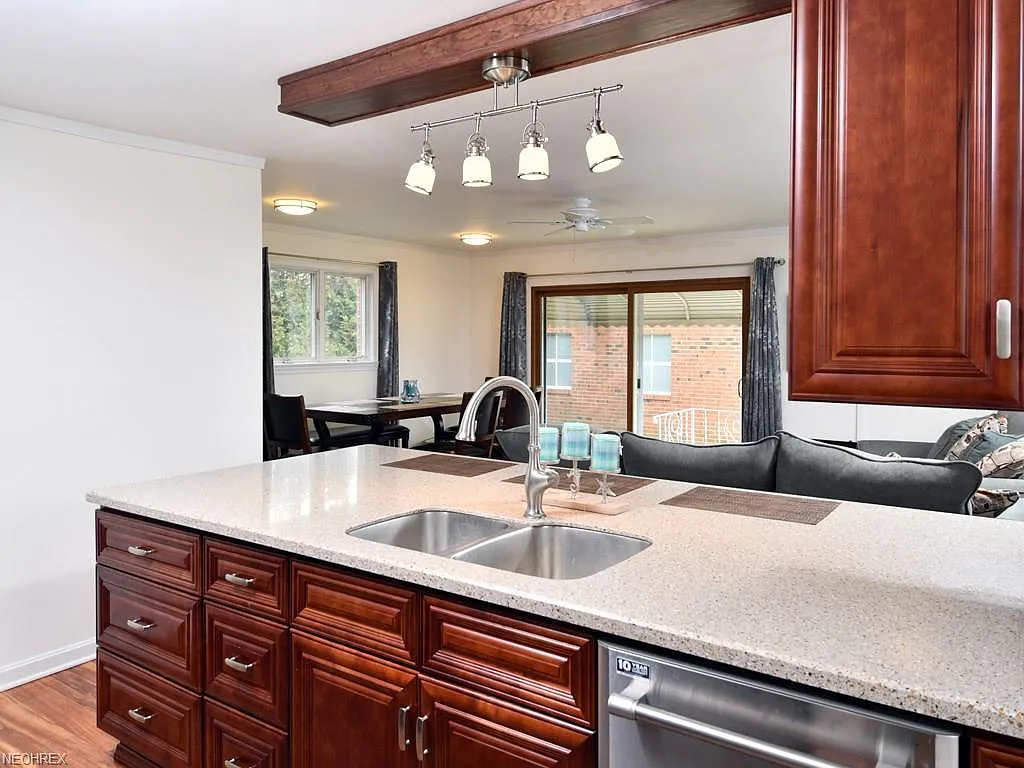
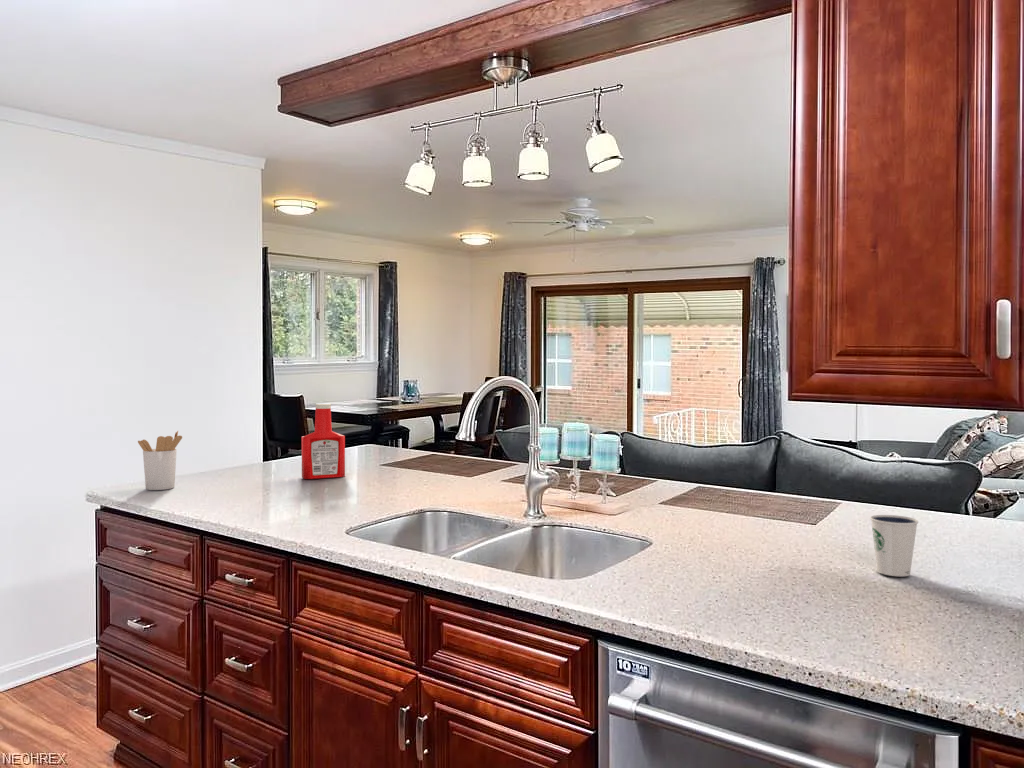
+ utensil holder [137,430,183,491]
+ soap bottle [301,402,346,480]
+ dixie cup [869,514,919,577]
